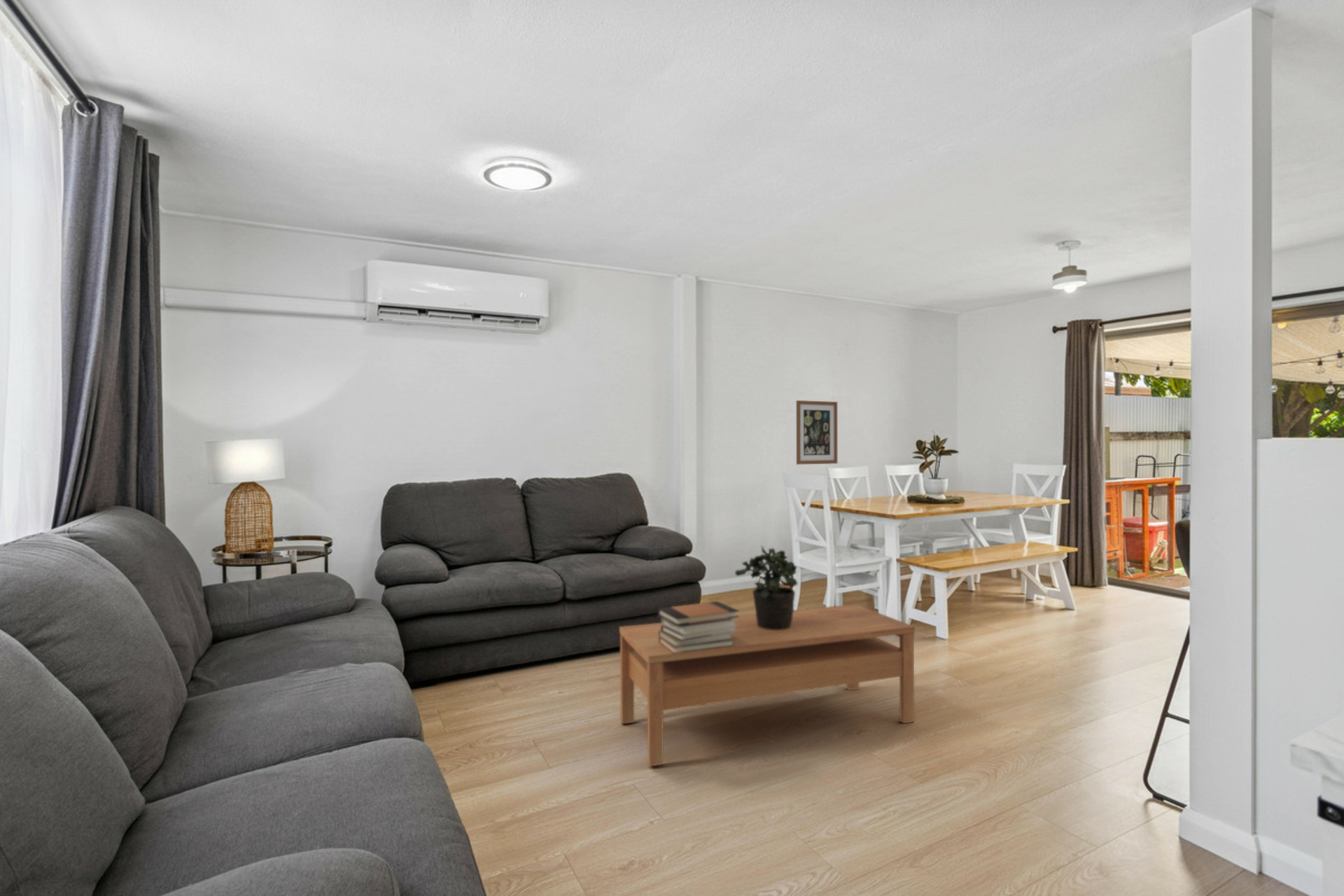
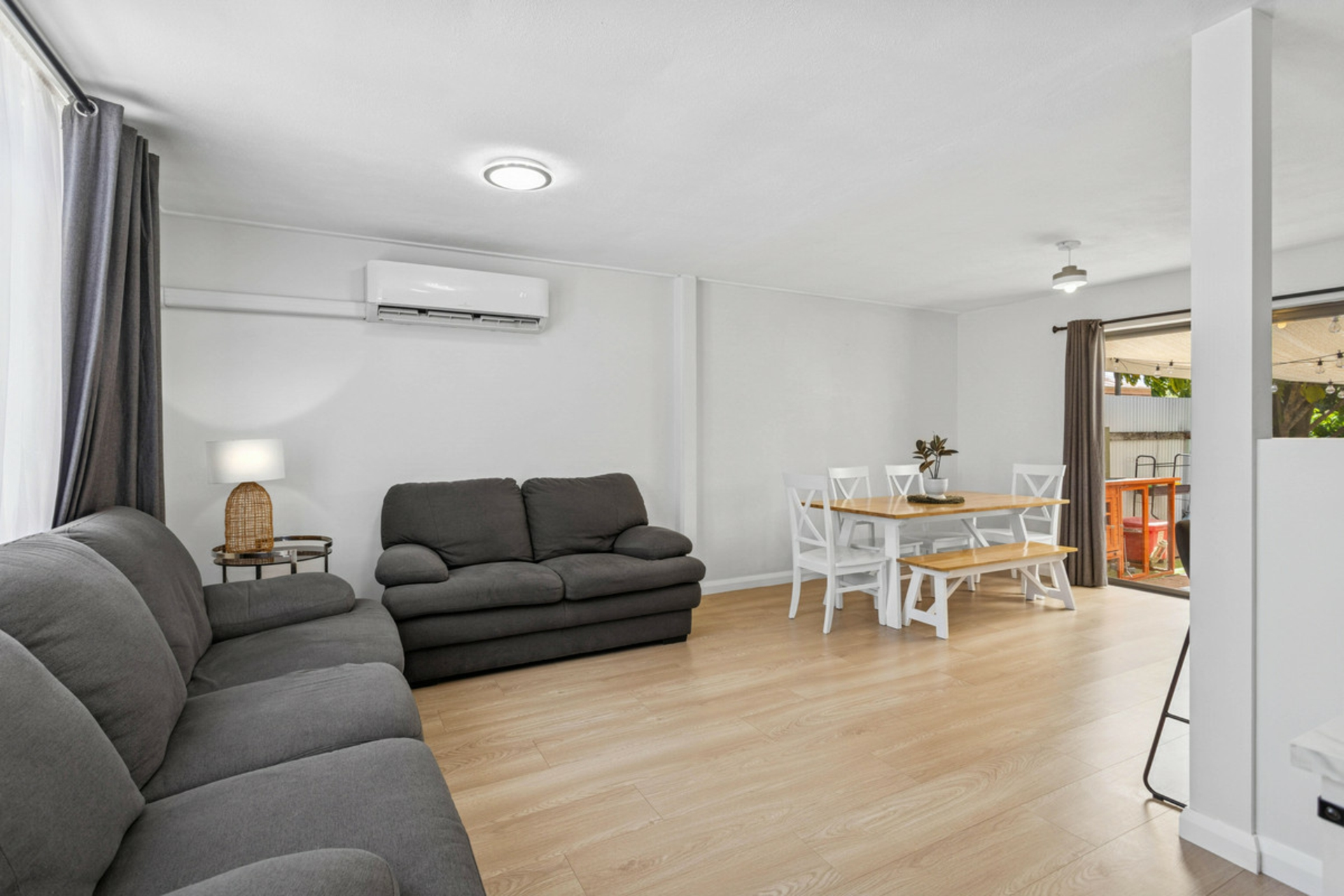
- book stack [657,601,740,654]
- potted plant [734,545,798,630]
- wall art [796,400,838,465]
- coffee table [619,603,916,767]
